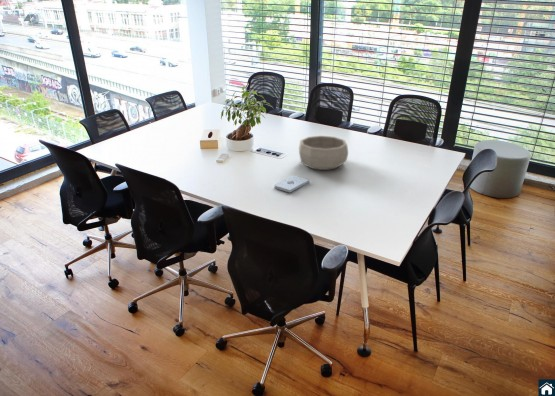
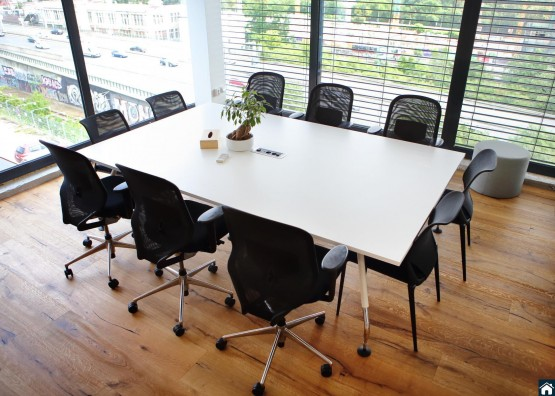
- decorative bowl [298,135,349,171]
- notepad [273,175,310,193]
